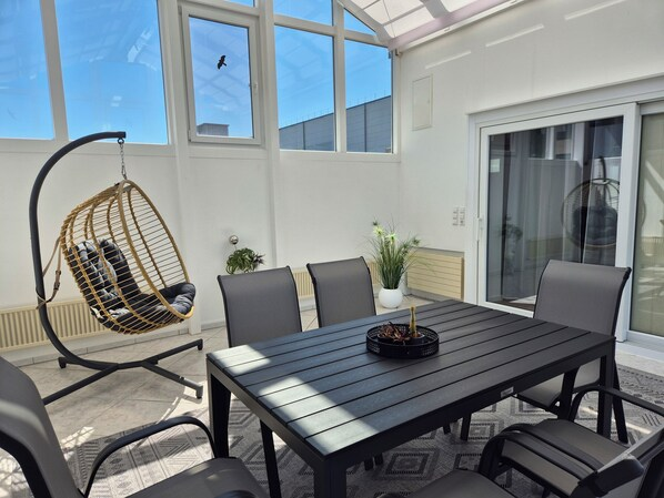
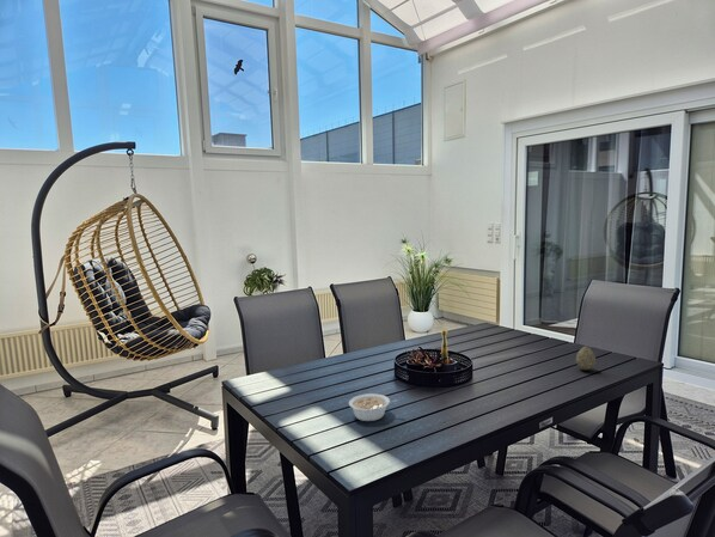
+ decorative egg [575,346,597,371]
+ legume [348,392,399,422]
